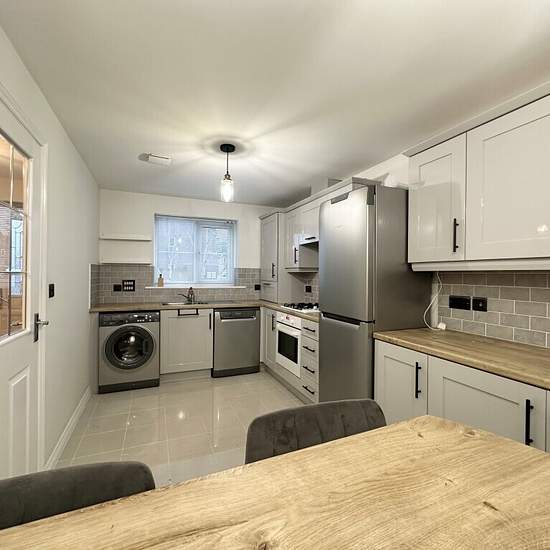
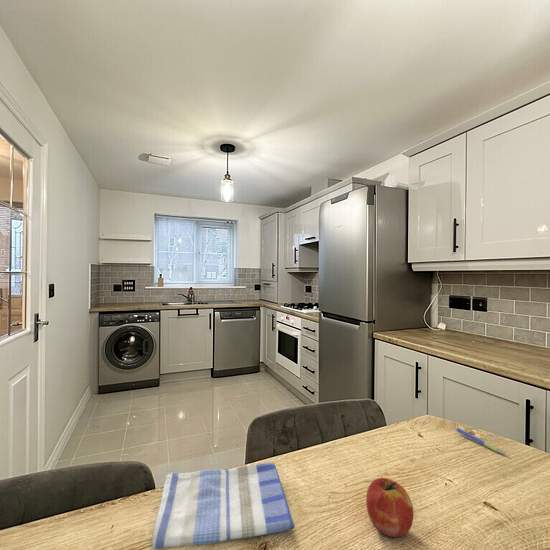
+ pen [453,426,507,456]
+ dish towel [151,462,295,550]
+ apple [365,477,415,538]
